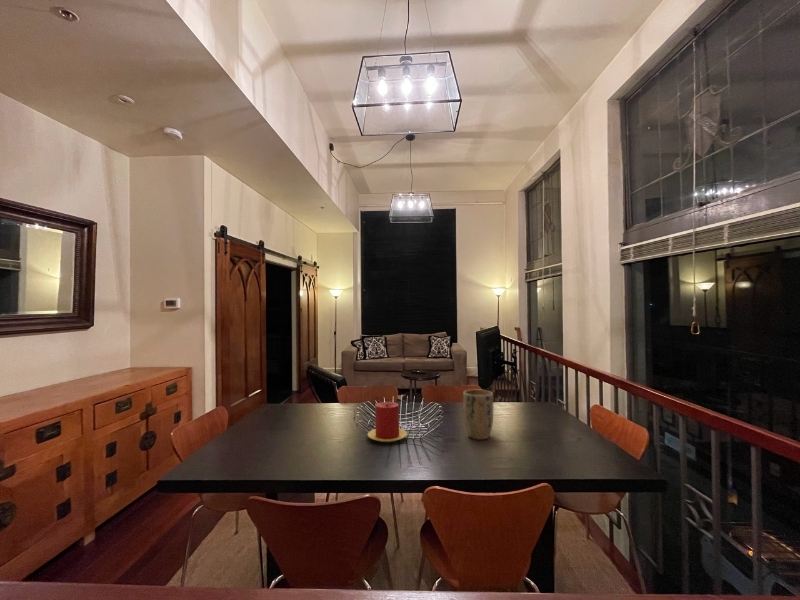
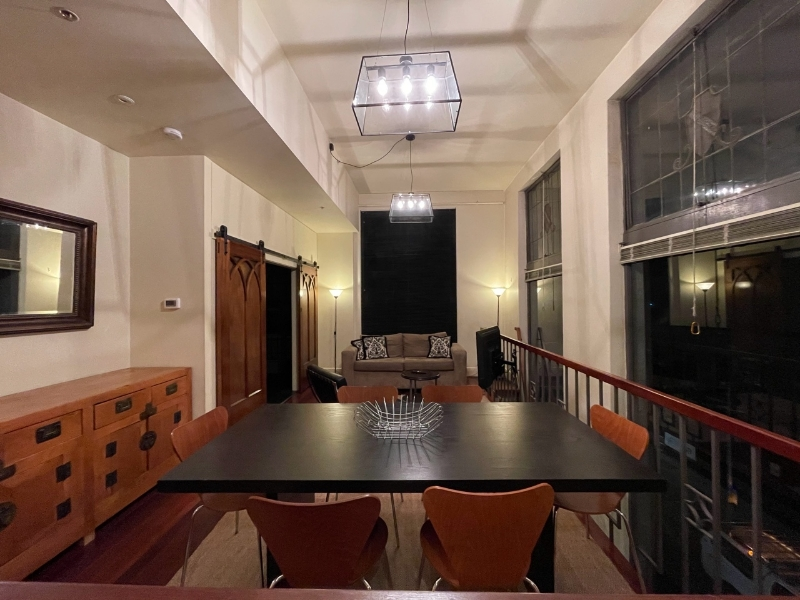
- candle [367,401,408,443]
- plant pot [462,389,494,440]
